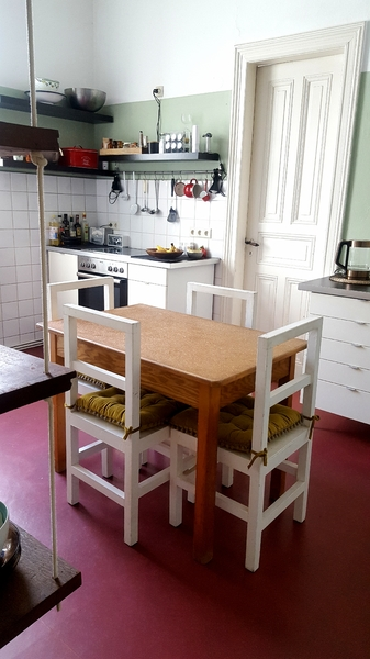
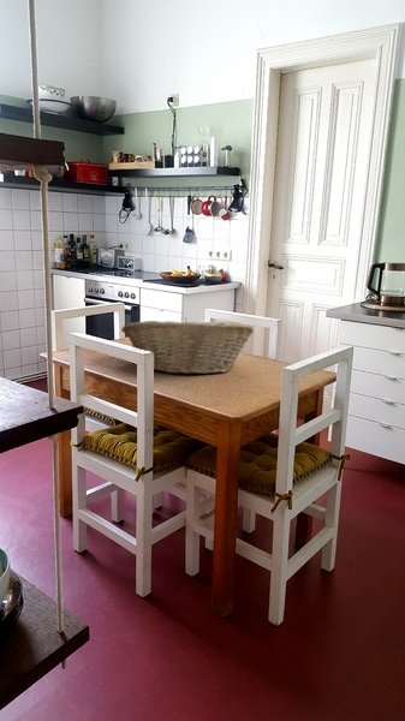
+ fruit basket [120,316,255,376]
